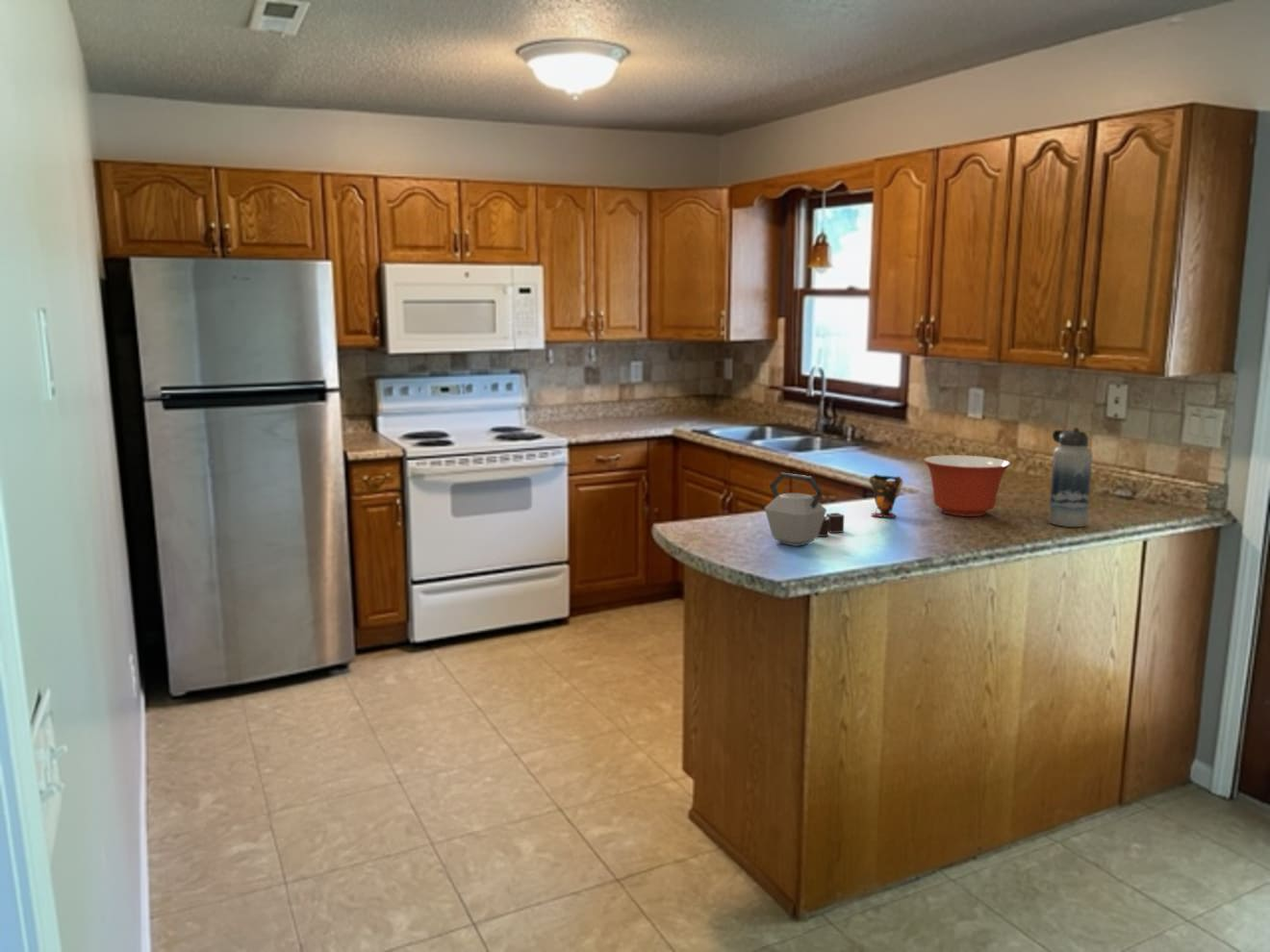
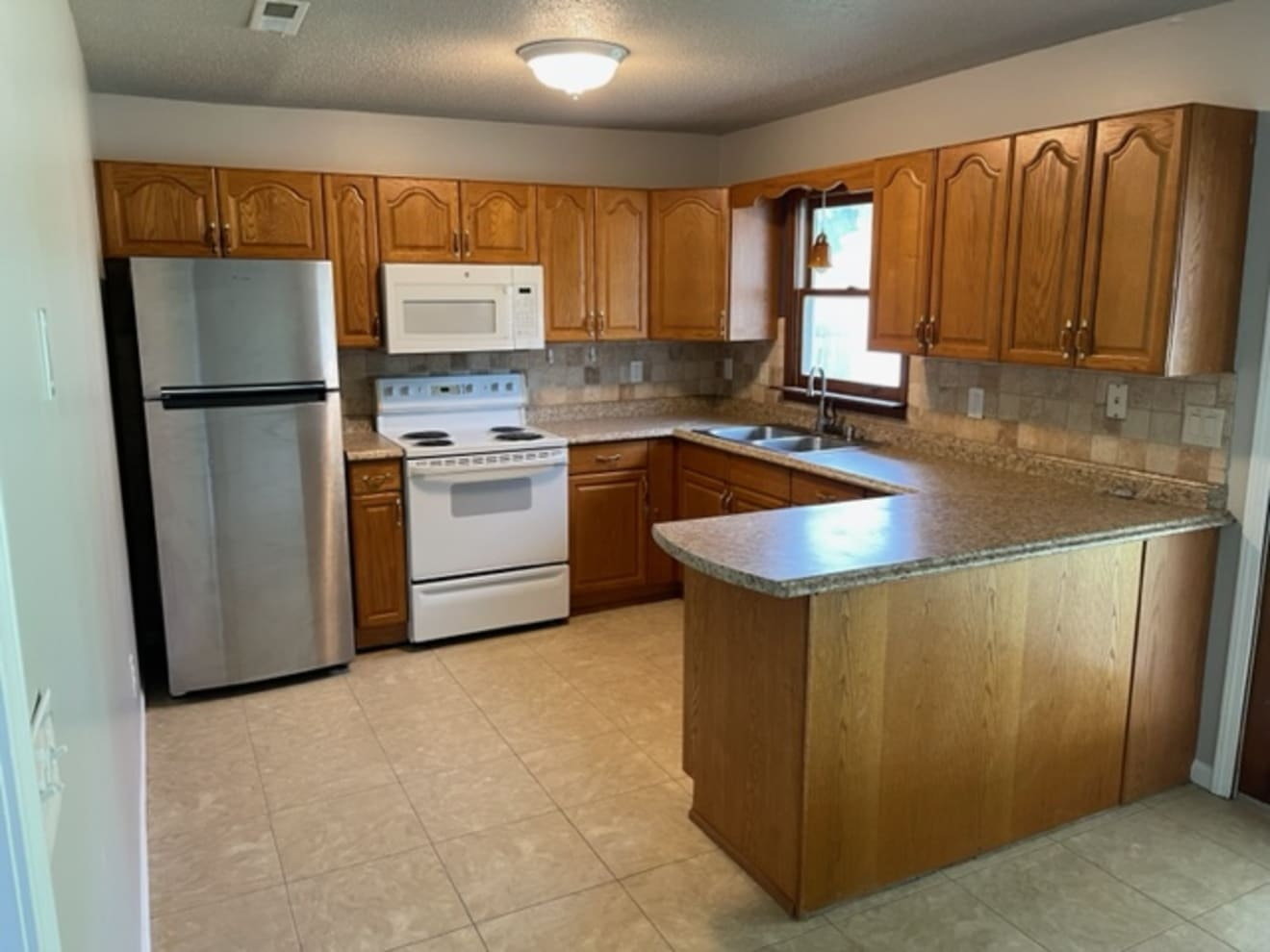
- water bottle [1048,427,1094,528]
- cup [869,473,903,518]
- mixing bowl [923,454,1012,517]
- kettle [764,472,846,547]
